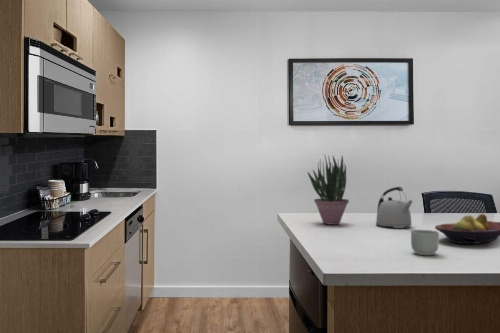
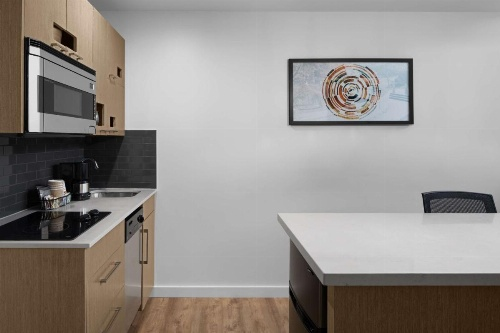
- mug [410,229,440,256]
- fruit bowl [434,213,500,245]
- kettle [375,186,414,229]
- potted plant [307,153,350,226]
